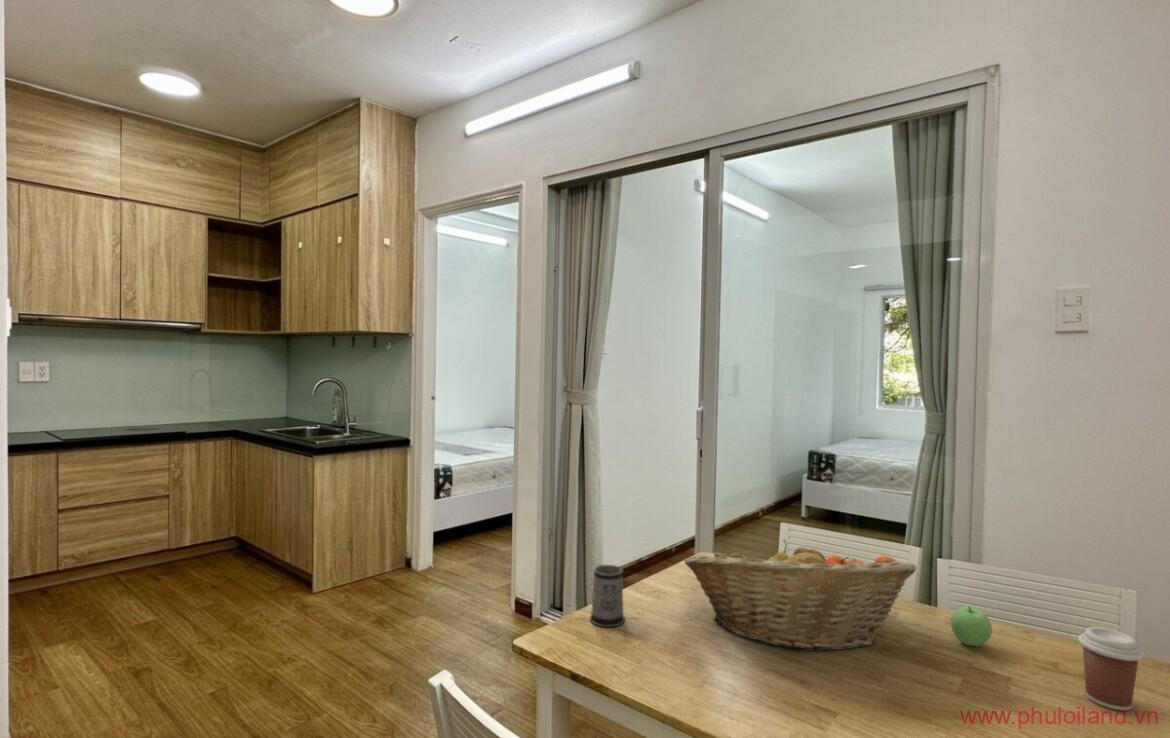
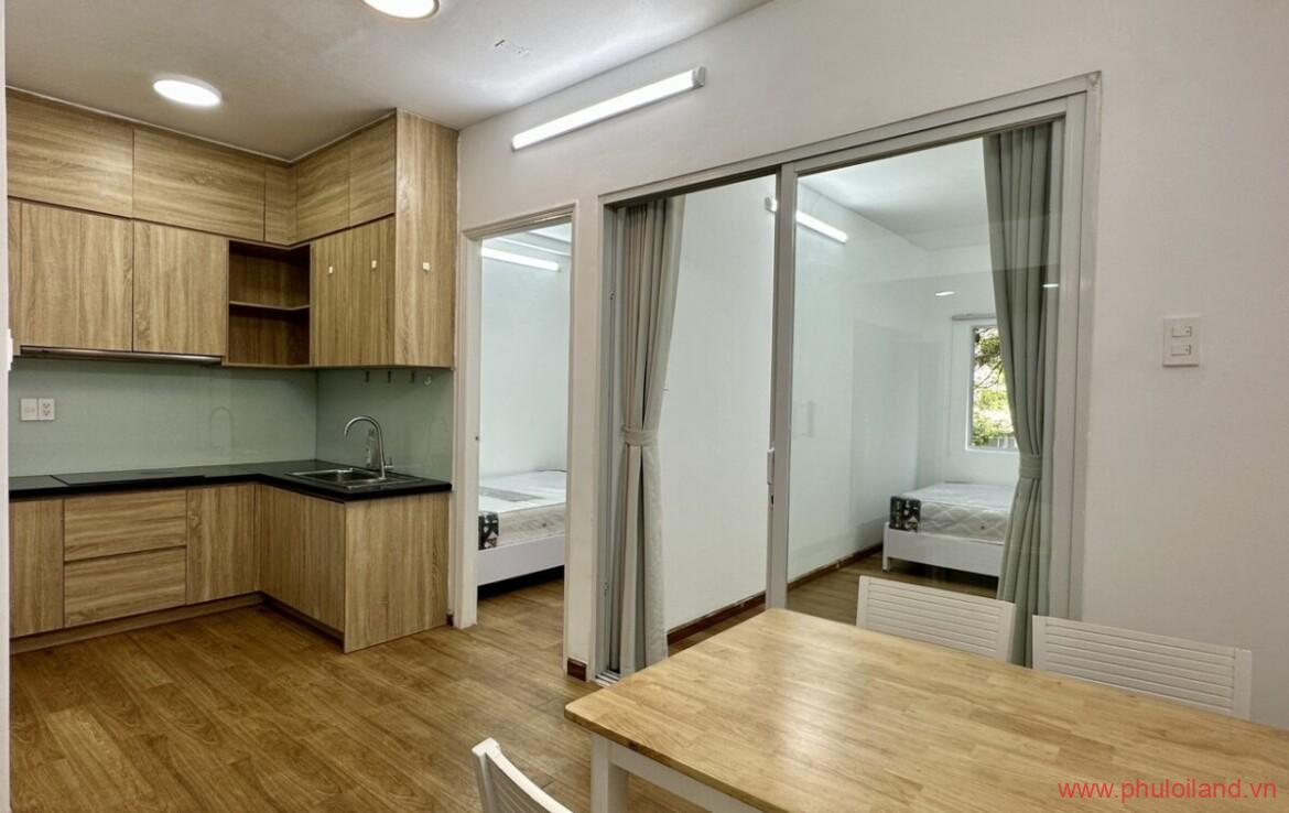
- fruit basket [683,539,918,652]
- mug [589,564,626,628]
- coffee cup [1077,626,1145,712]
- apple [950,605,993,647]
